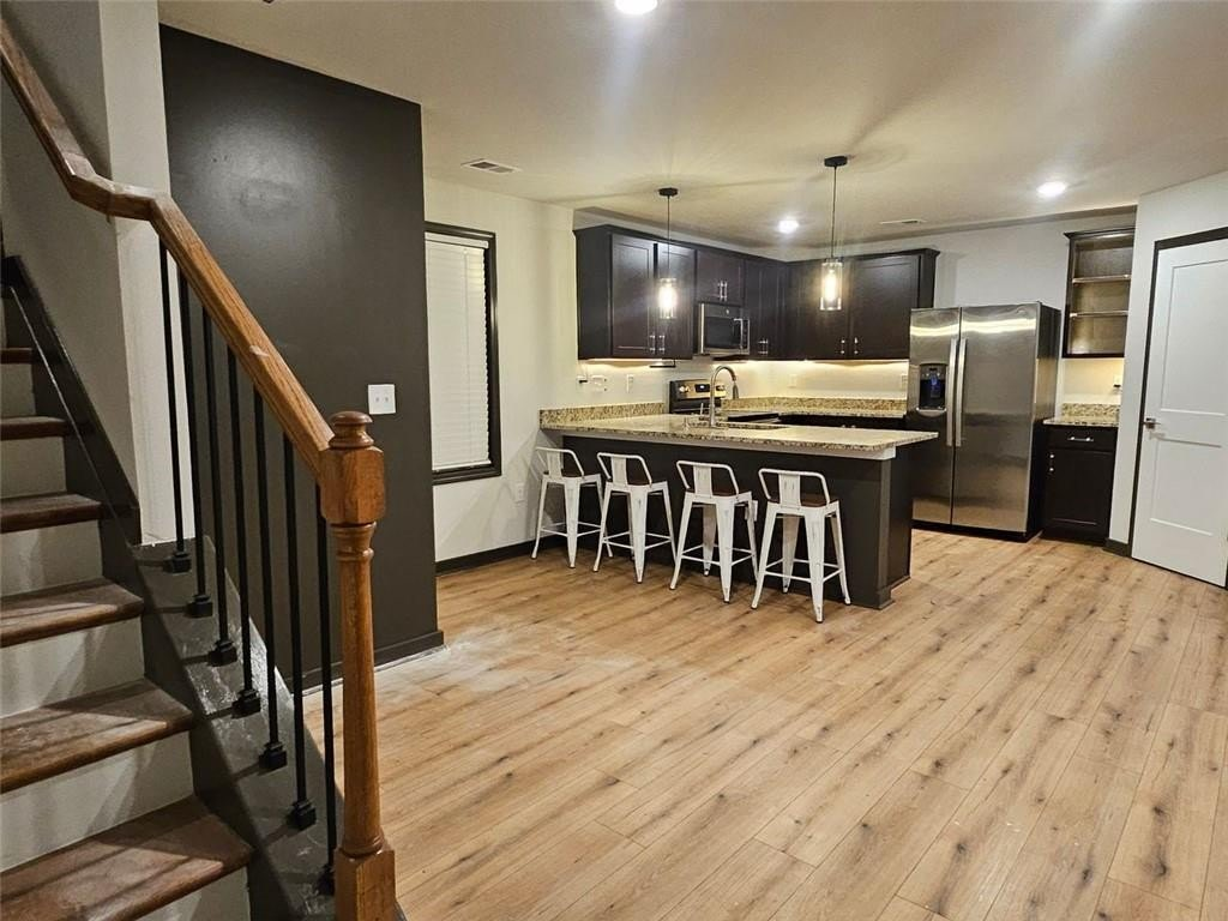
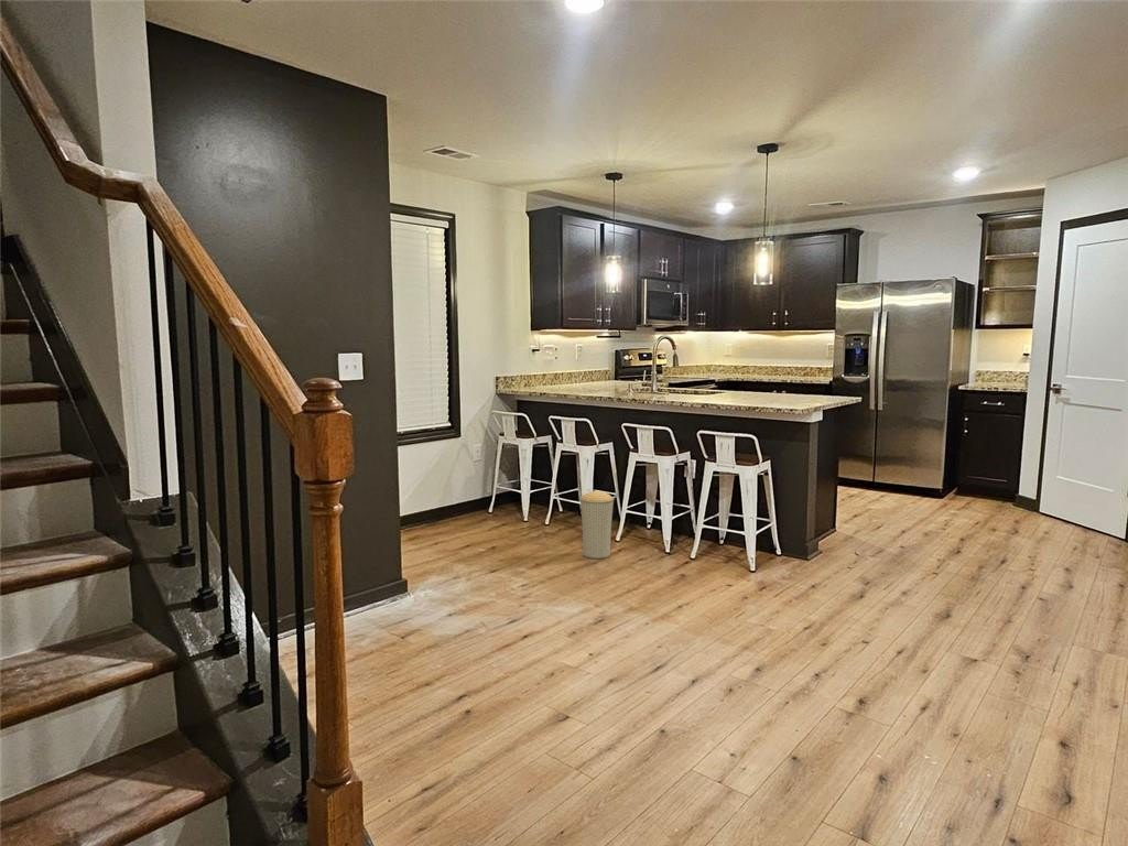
+ trash can [578,490,615,560]
